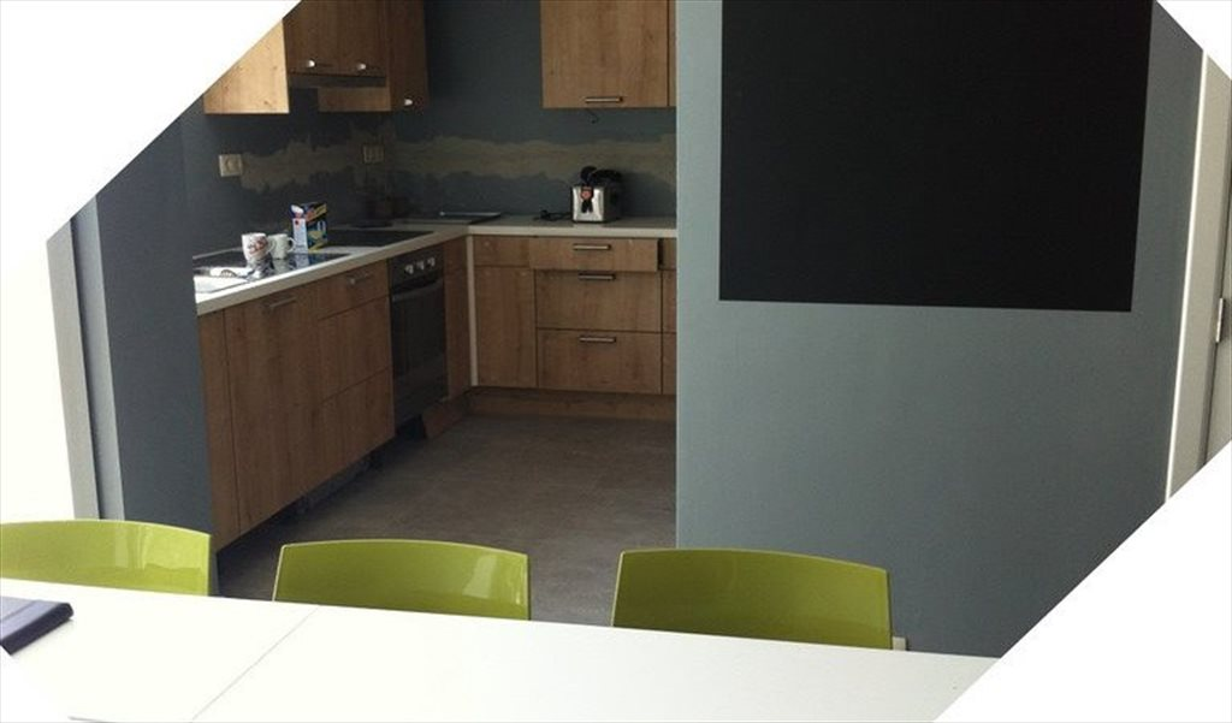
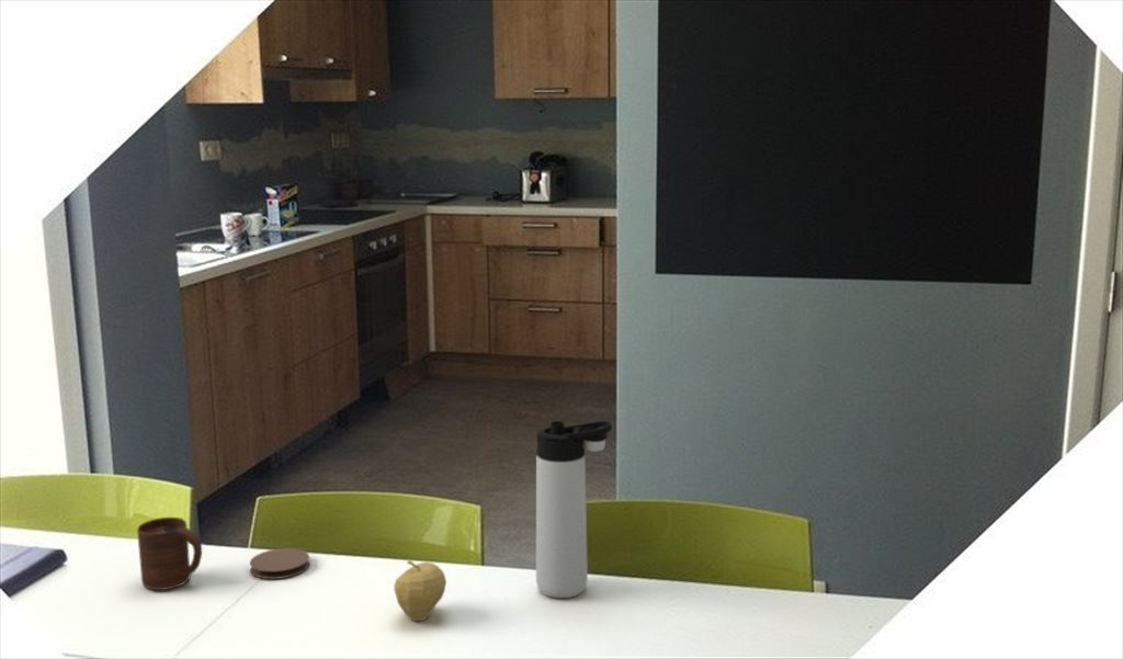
+ fruit [393,558,447,622]
+ coaster [249,547,311,580]
+ cup [136,516,203,591]
+ thermos bottle [535,420,613,599]
